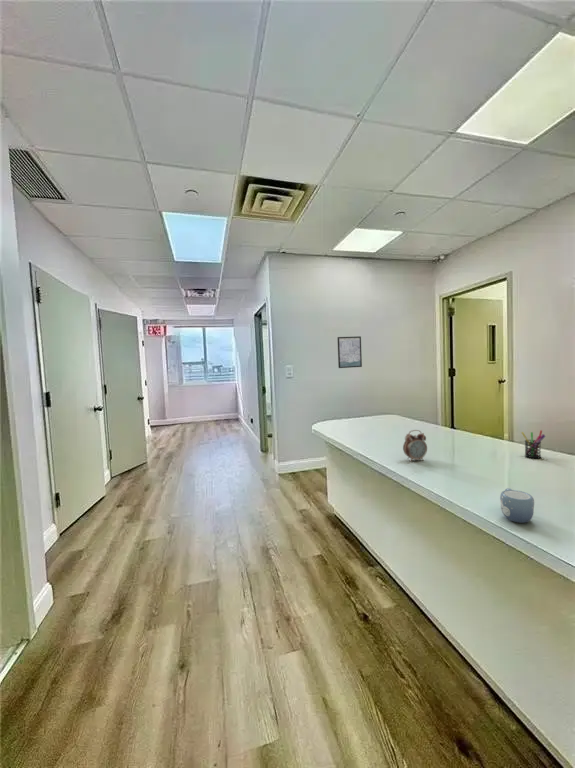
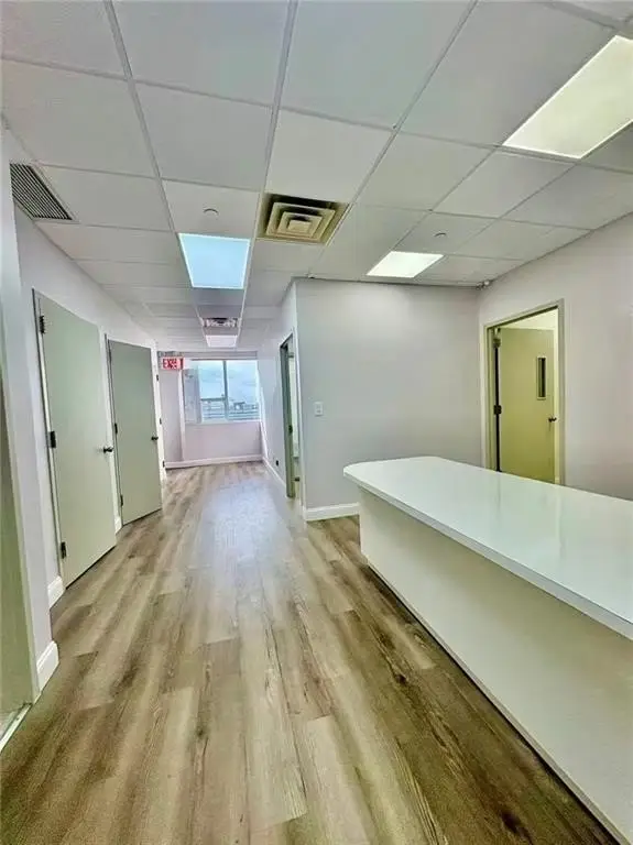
- pen holder [520,429,546,459]
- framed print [336,335,363,369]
- alarm clock [402,429,428,463]
- mug [499,487,535,524]
